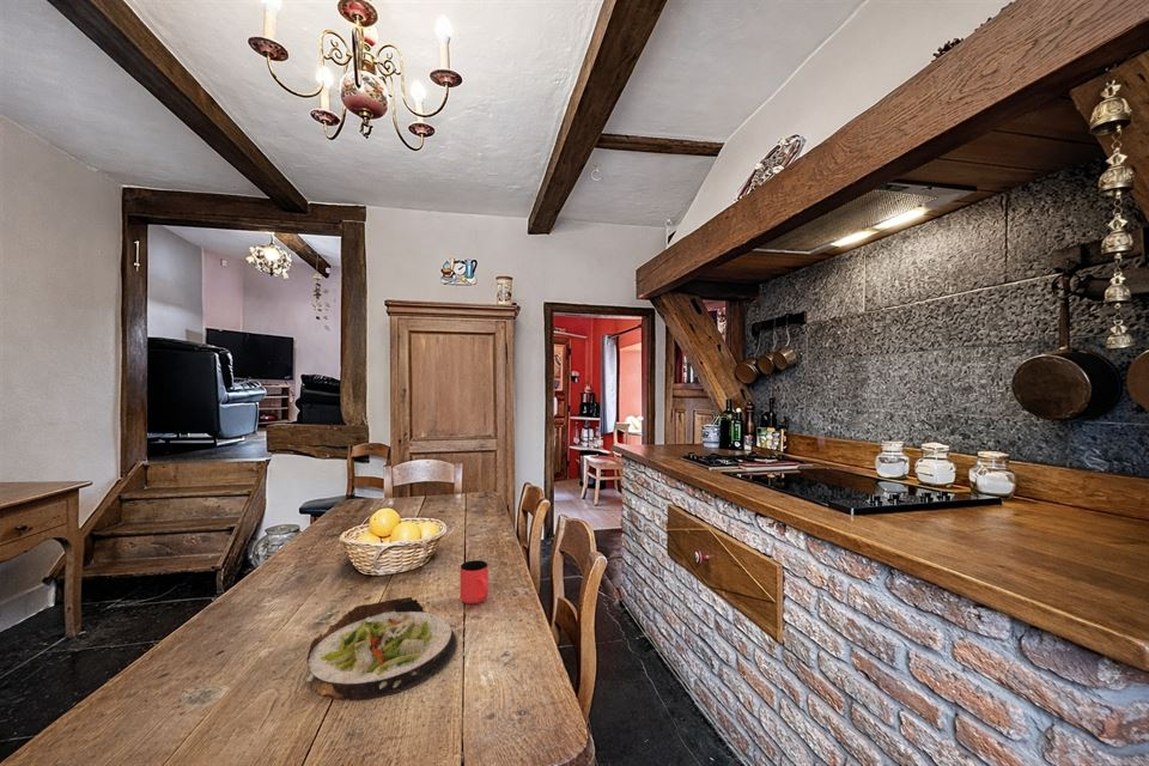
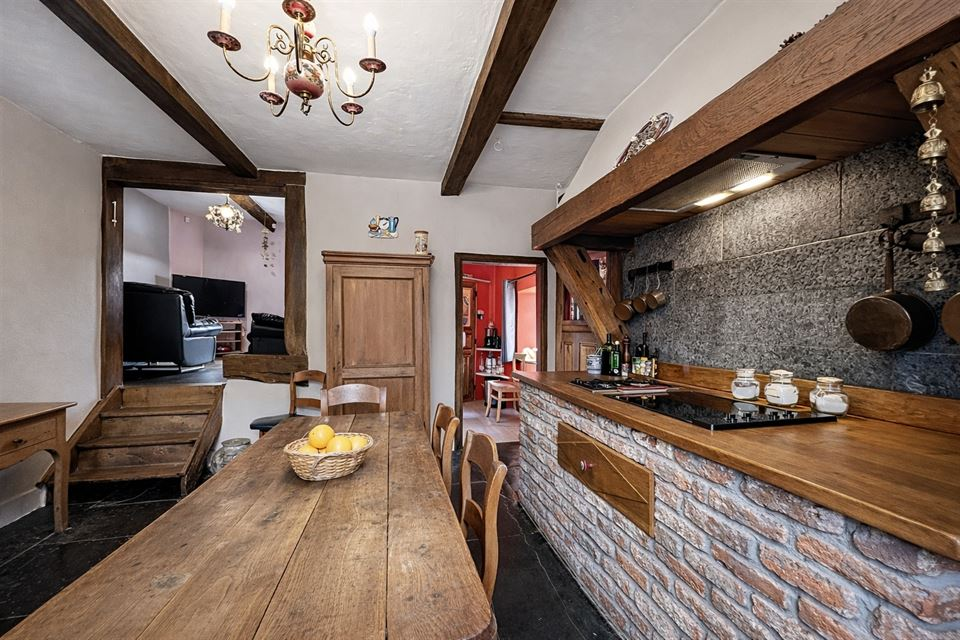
- salad plate [304,596,458,701]
- cup [460,559,490,604]
